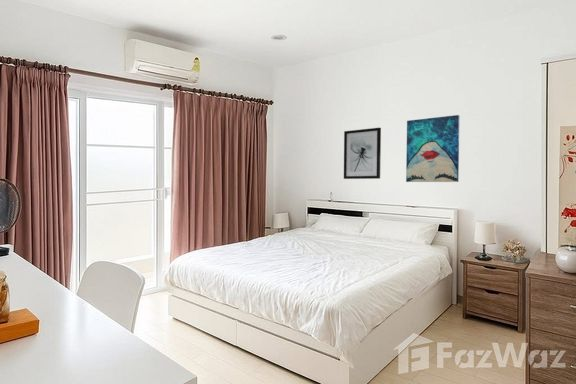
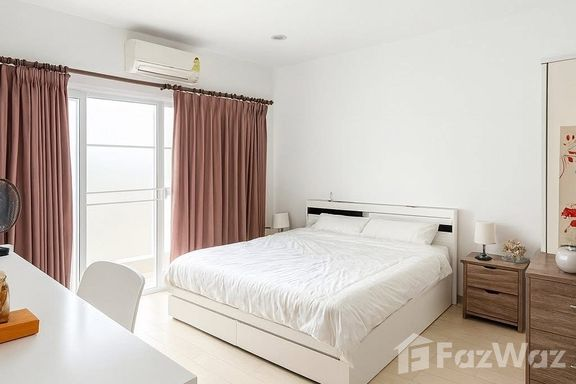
- wall art [405,114,460,183]
- wall art [343,127,382,180]
